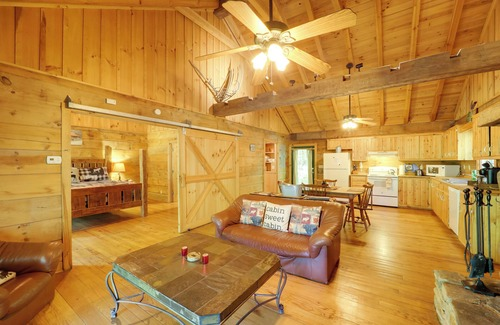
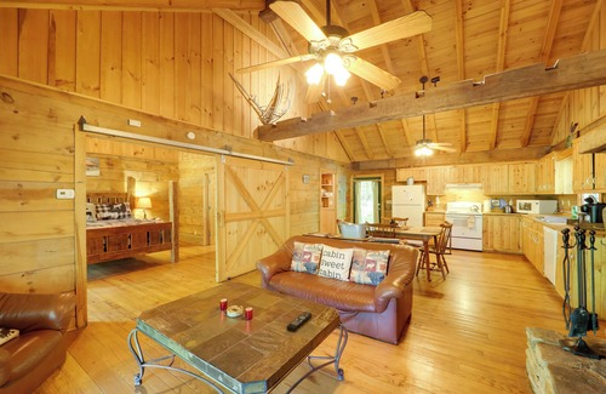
+ remote control [285,310,313,332]
